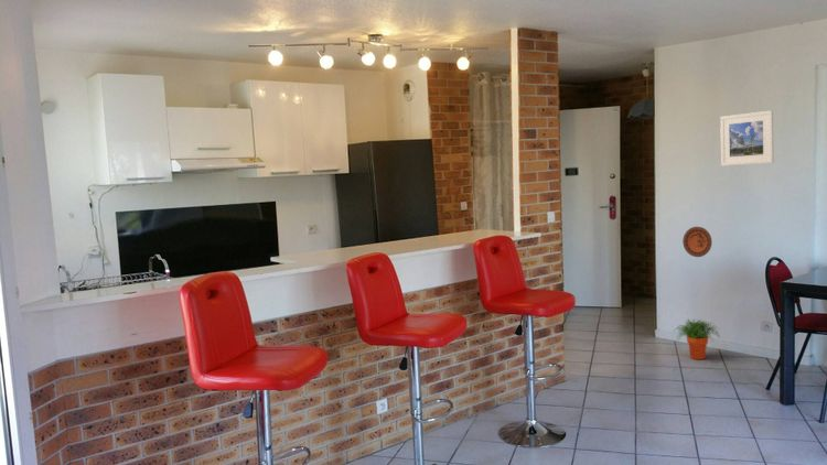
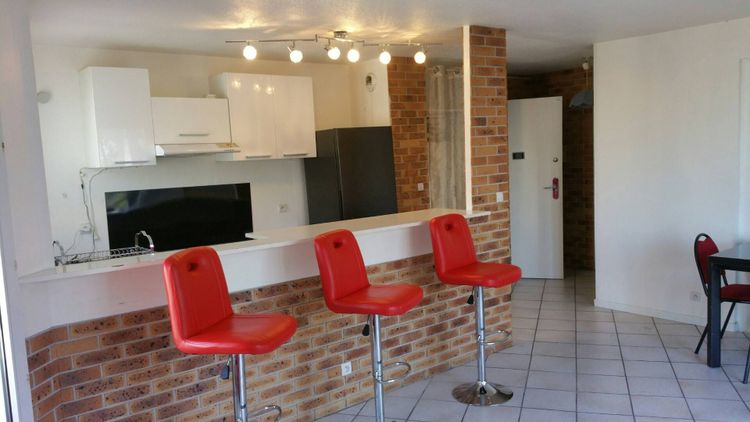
- decorative plate [681,226,713,258]
- potted plant [673,318,722,360]
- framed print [719,109,775,166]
